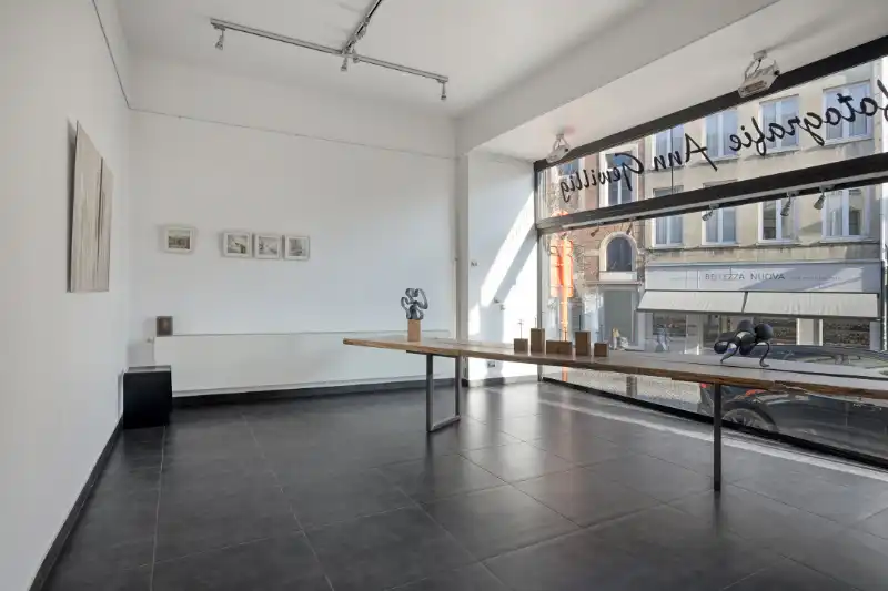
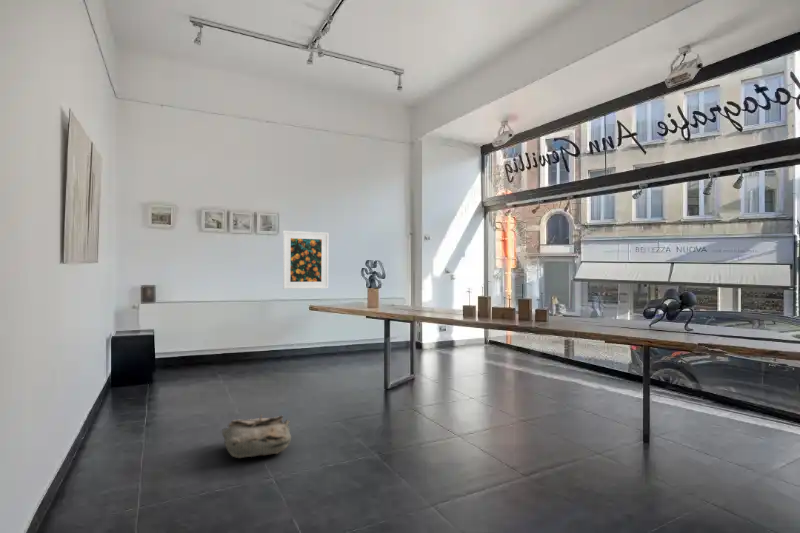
+ bag [221,413,292,459]
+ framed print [282,230,329,290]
